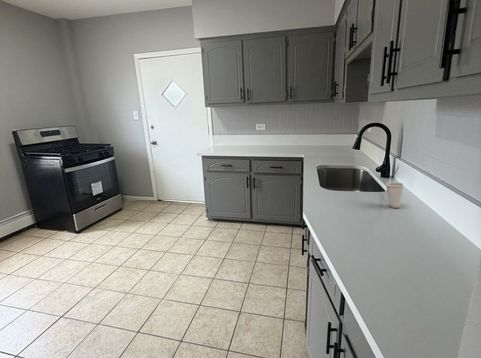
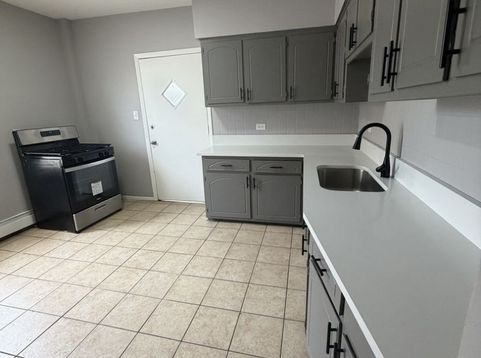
- cup [385,181,405,209]
